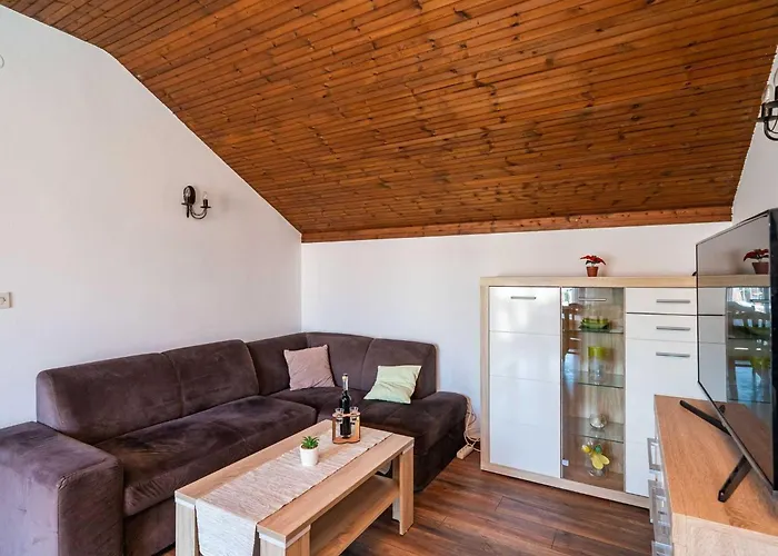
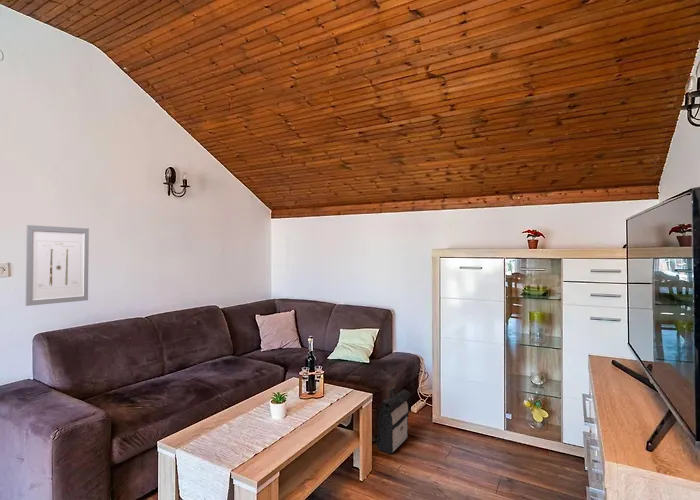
+ wall art [25,224,90,307]
+ backpack [376,388,412,455]
